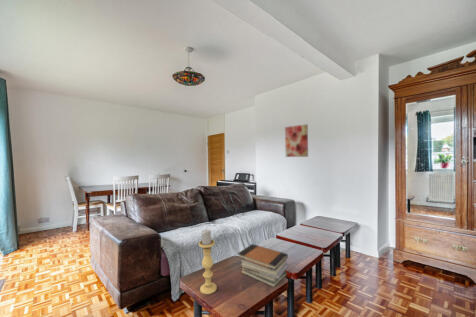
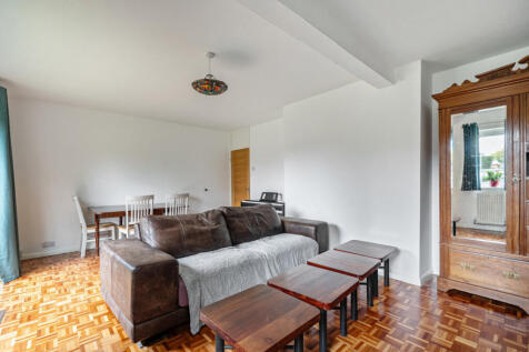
- candle holder [198,228,218,295]
- wall art [284,123,309,158]
- book stack [237,243,289,288]
